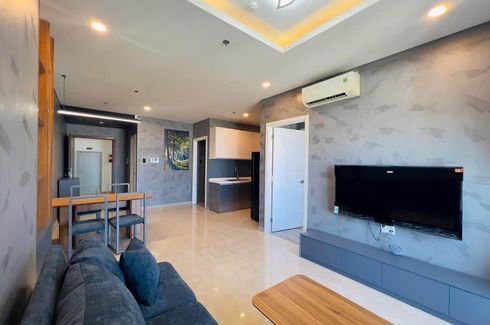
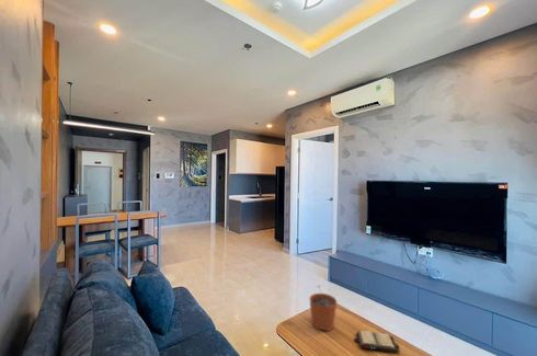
+ plant pot [308,284,338,332]
+ hardback book [353,330,401,354]
